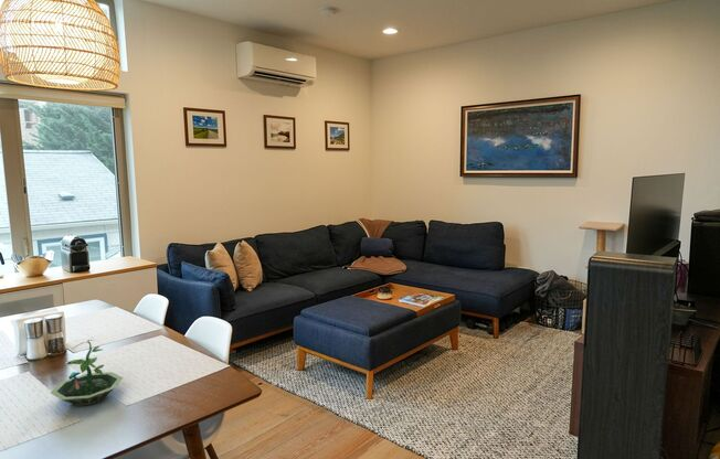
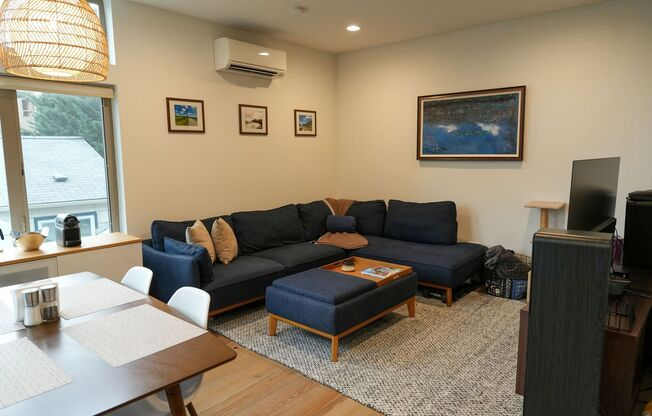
- terrarium [50,339,124,407]
